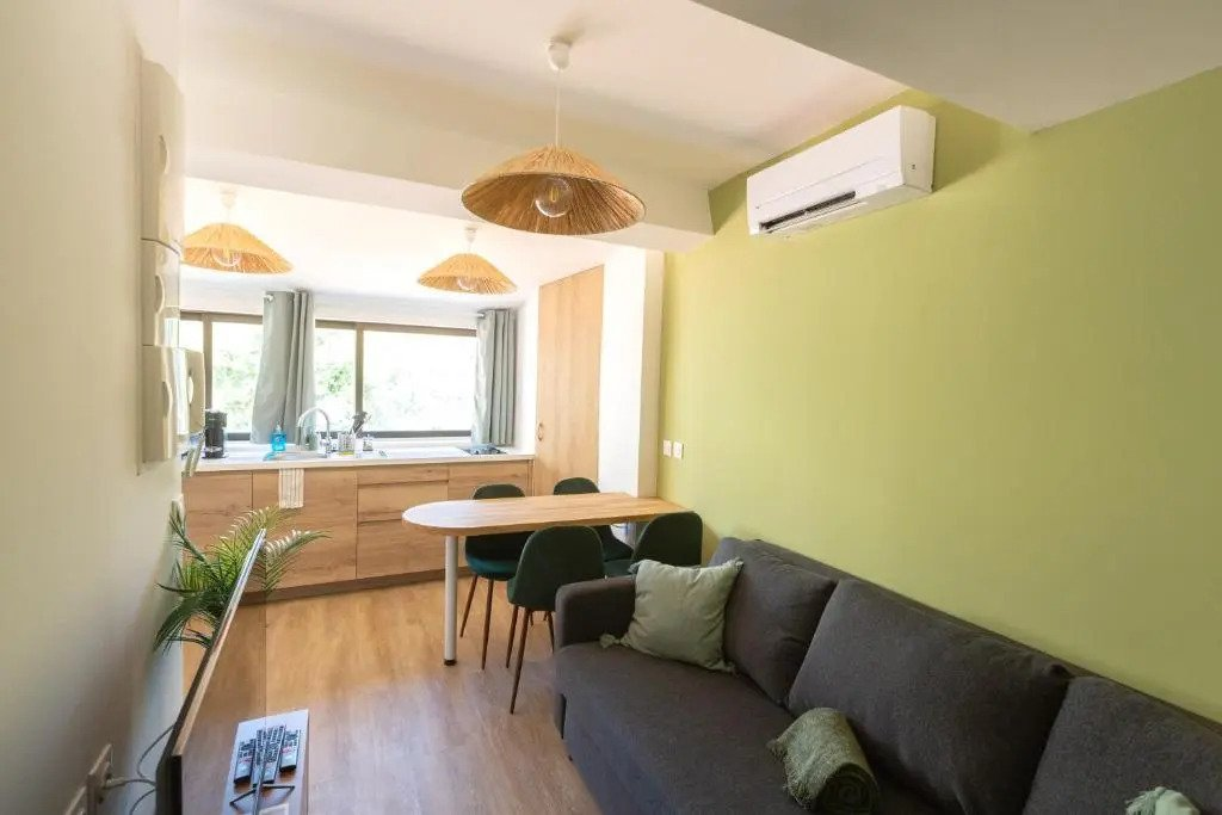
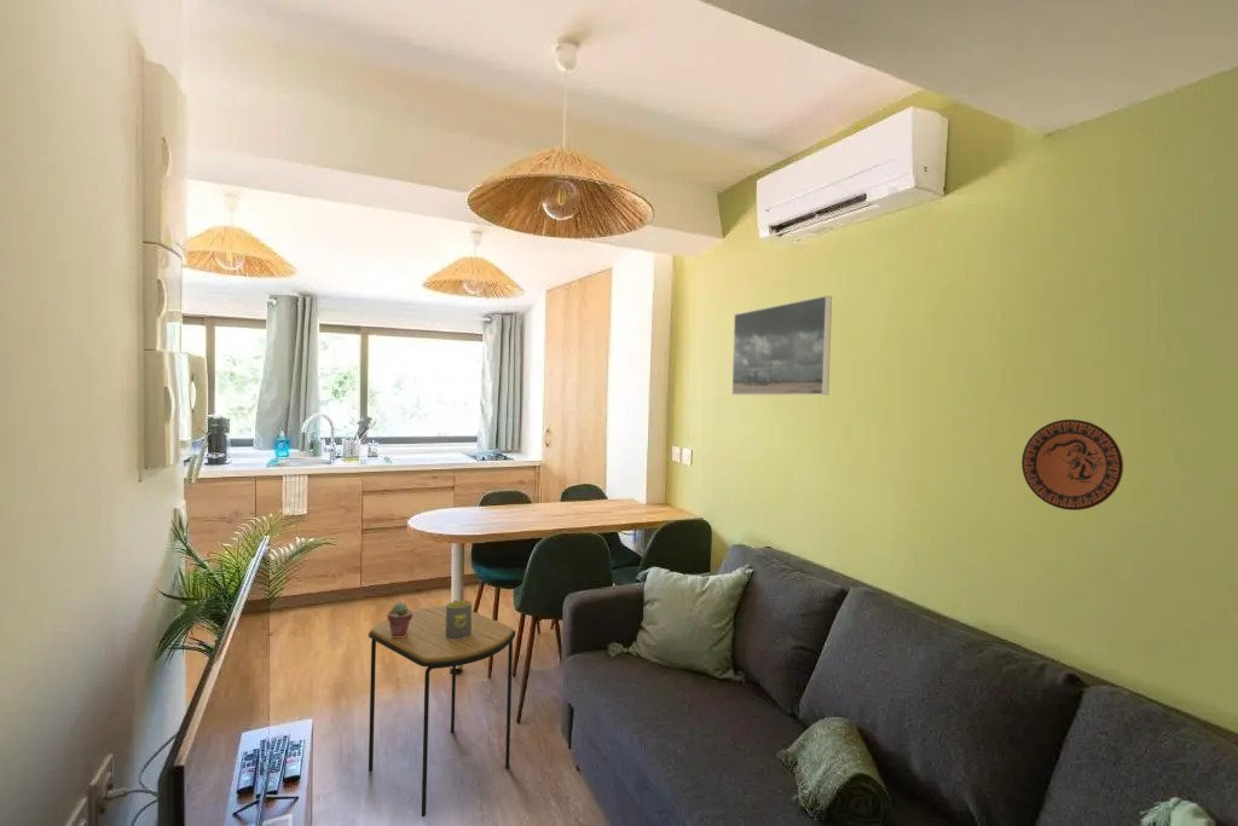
+ side table [368,605,516,819]
+ potted succulent [386,601,413,637]
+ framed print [730,294,833,397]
+ decorative plate [1020,418,1124,512]
+ mug [445,599,473,640]
